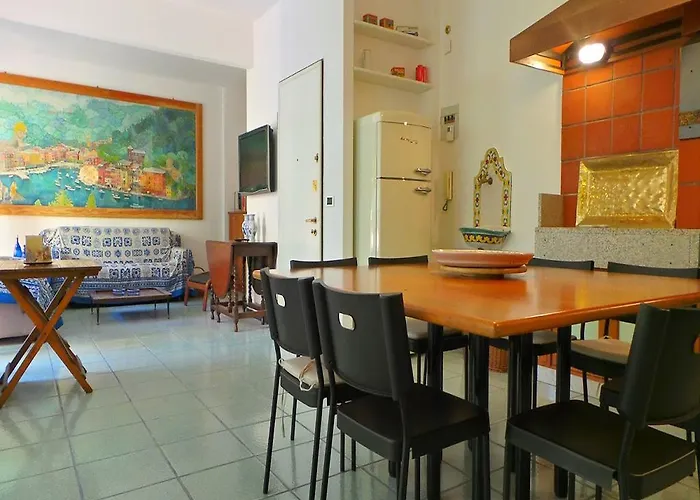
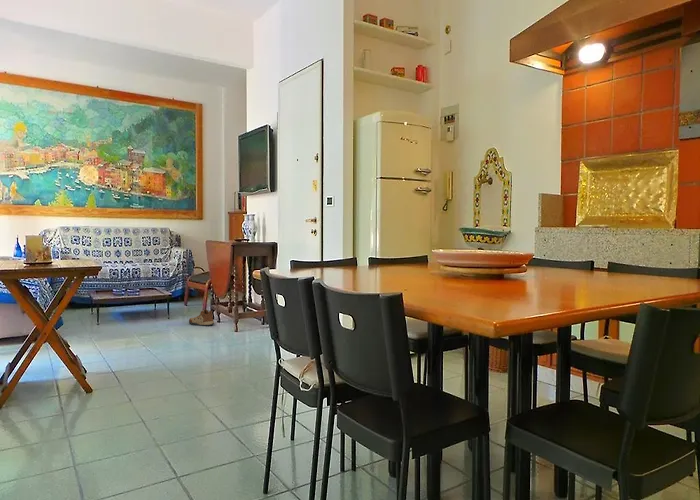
+ shoe [188,308,215,327]
